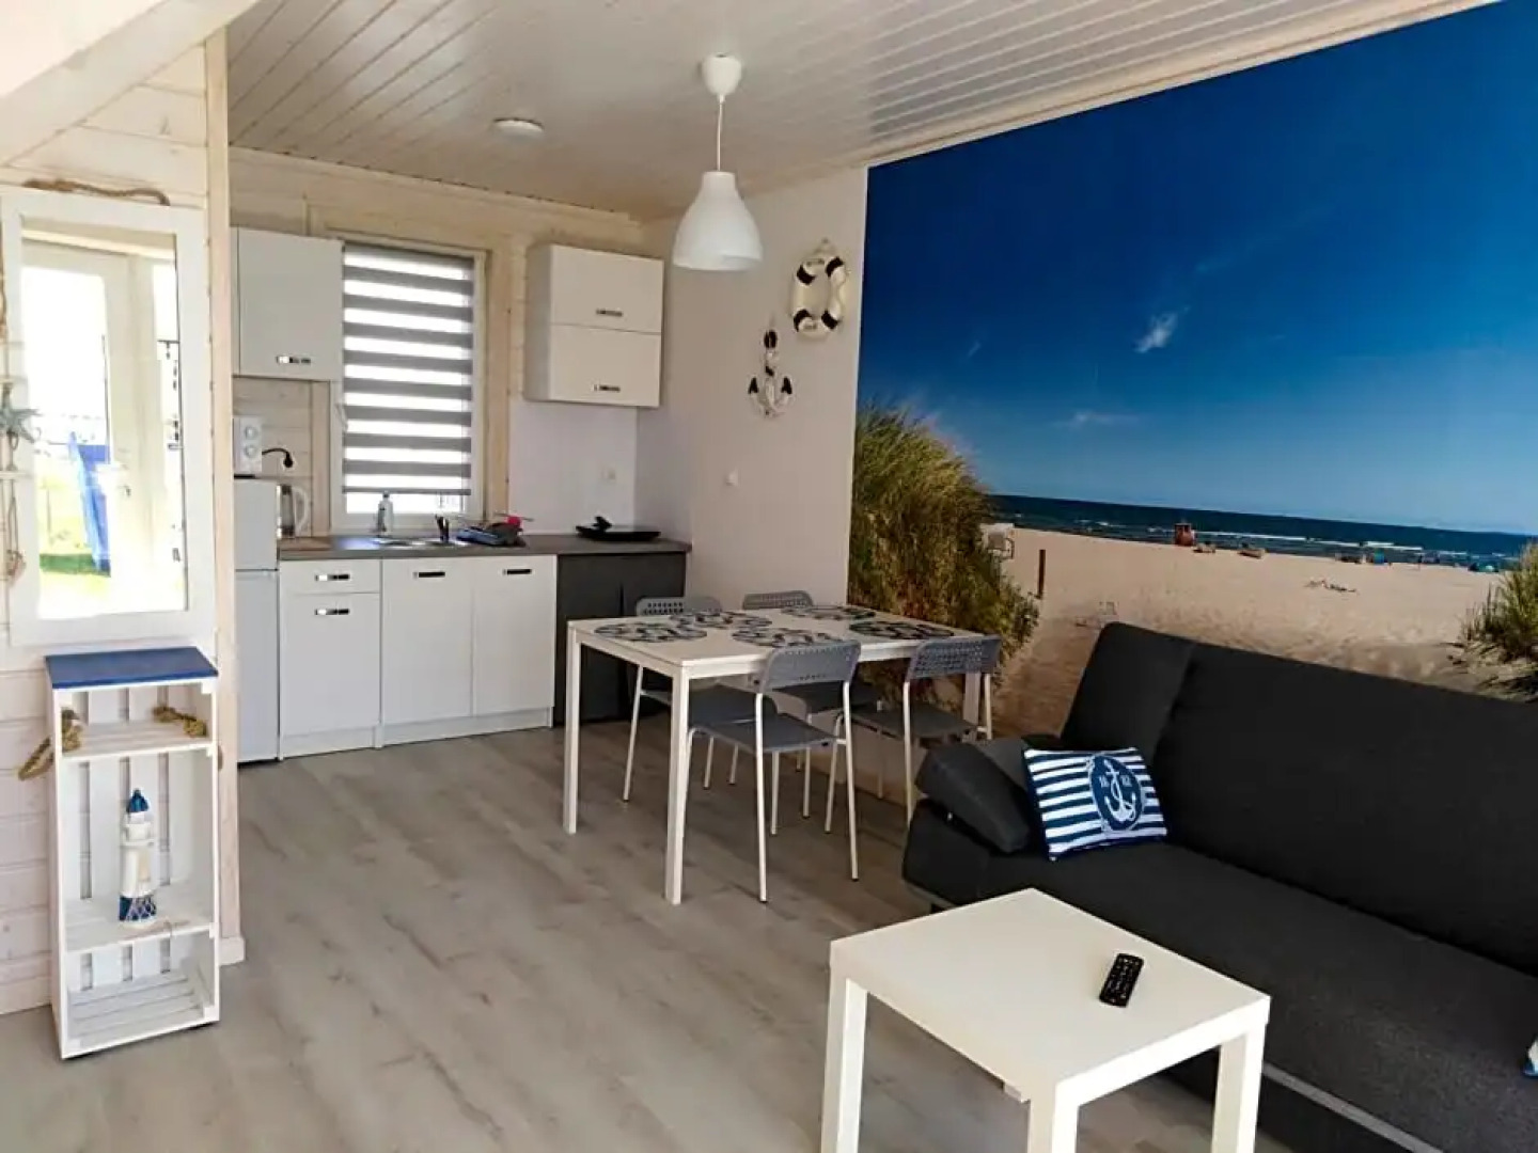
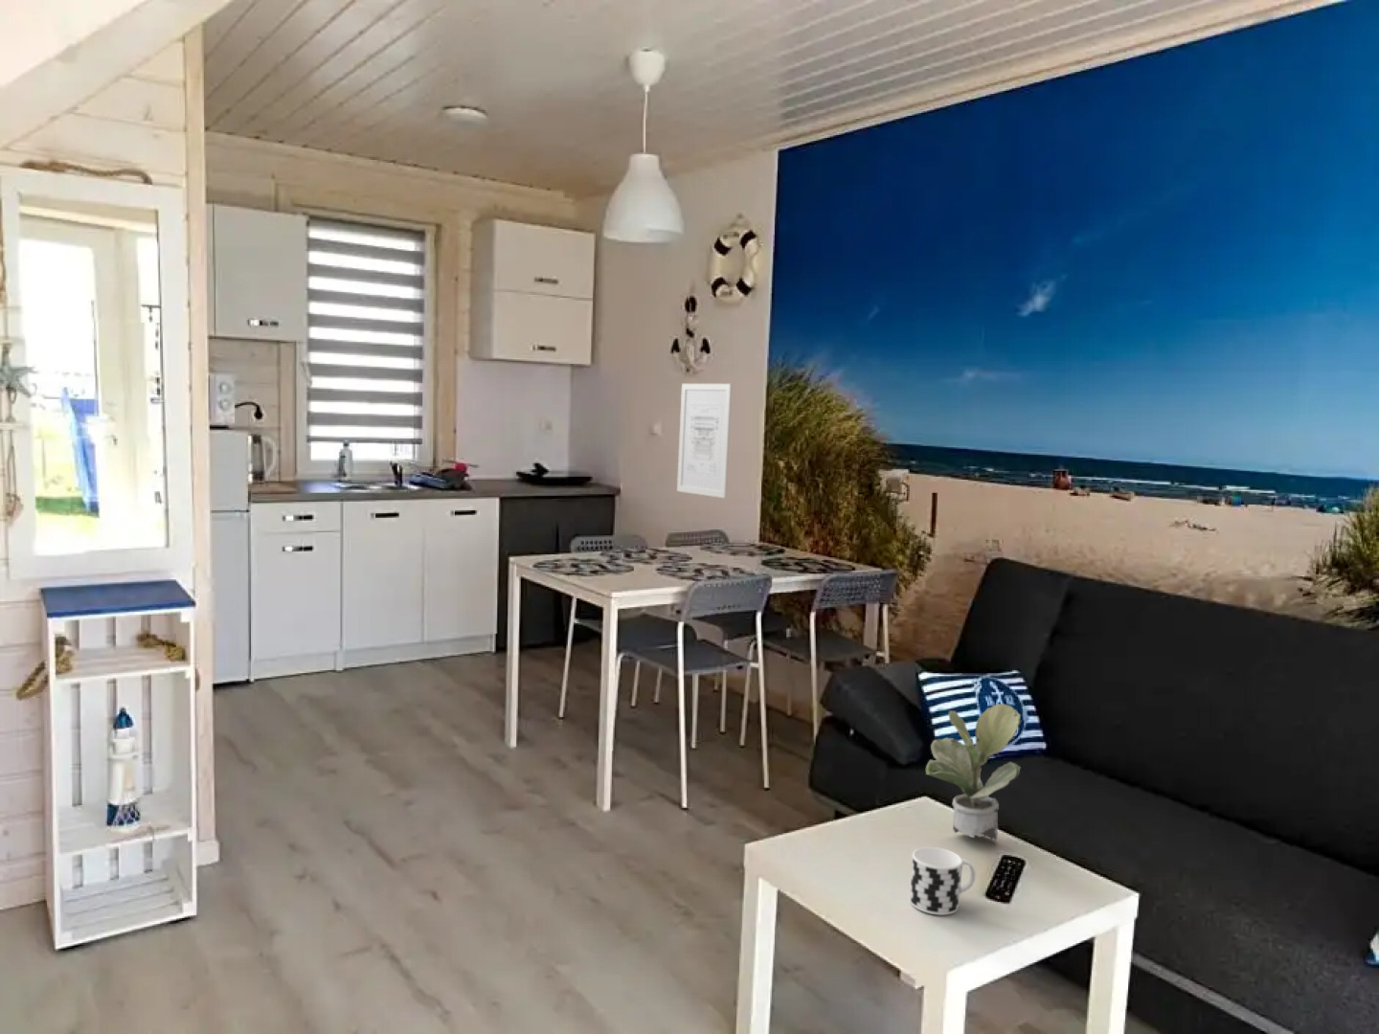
+ cup [909,846,977,917]
+ potted plant [925,703,1022,844]
+ wall art [676,383,734,499]
